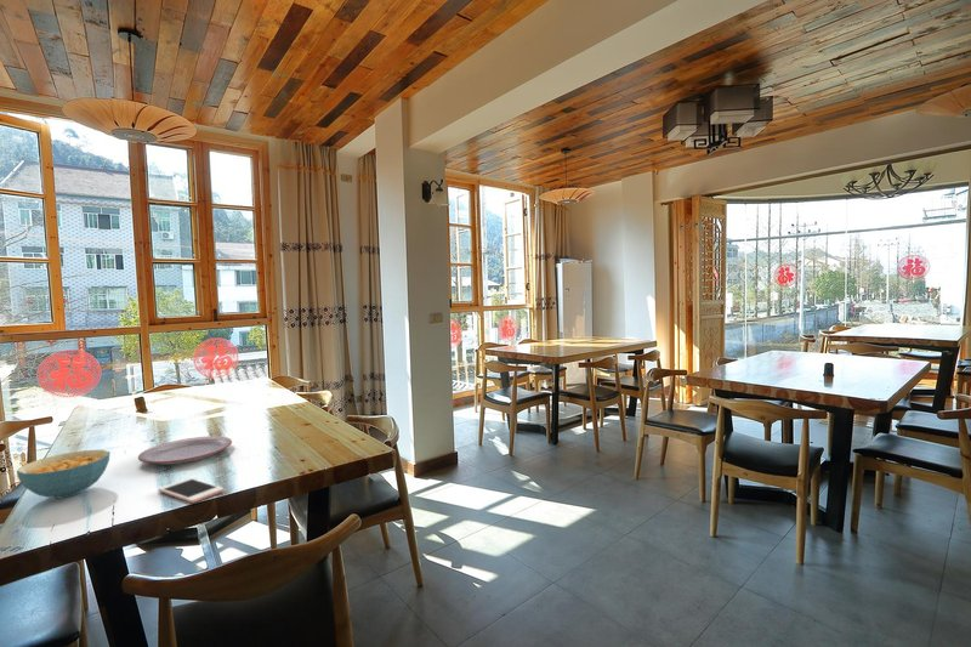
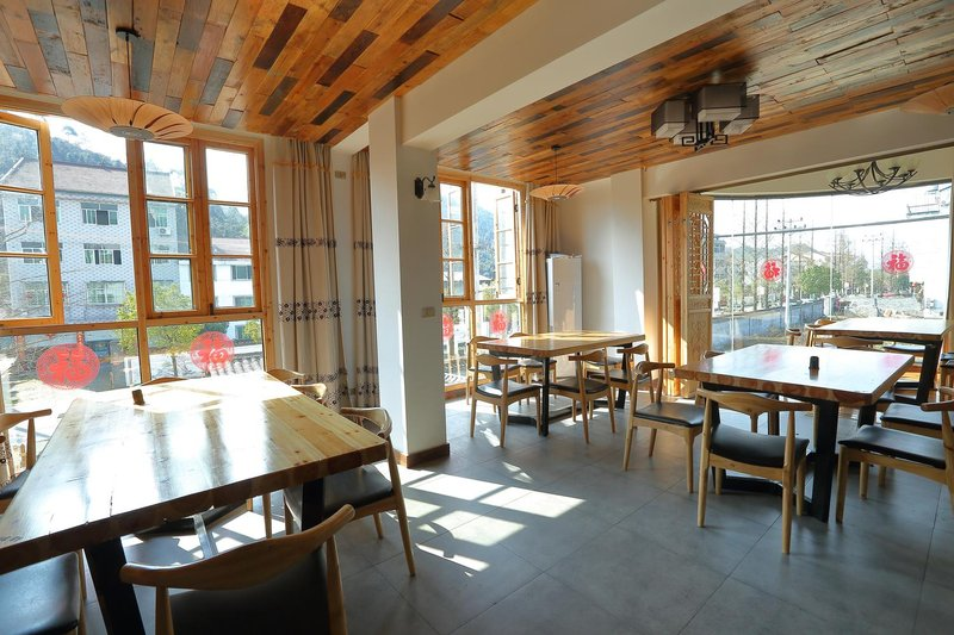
- plate [137,435,233,465]
- cell phone [158,477,225,504]
- cereal bowl [16,449,112,499]
